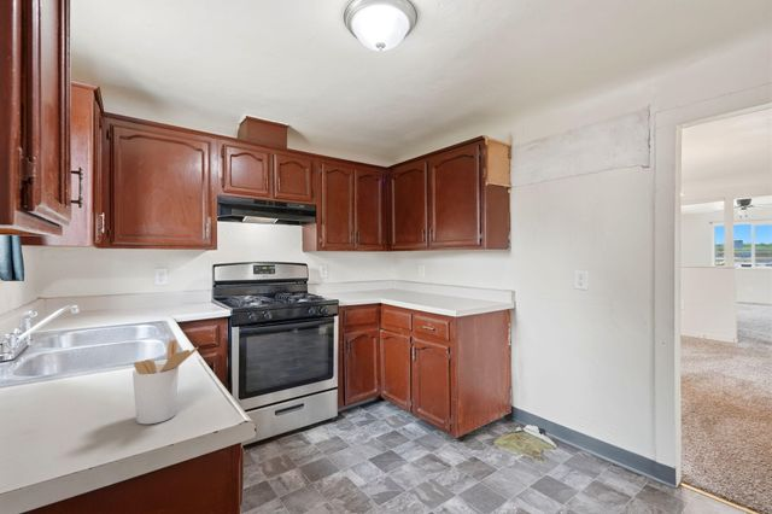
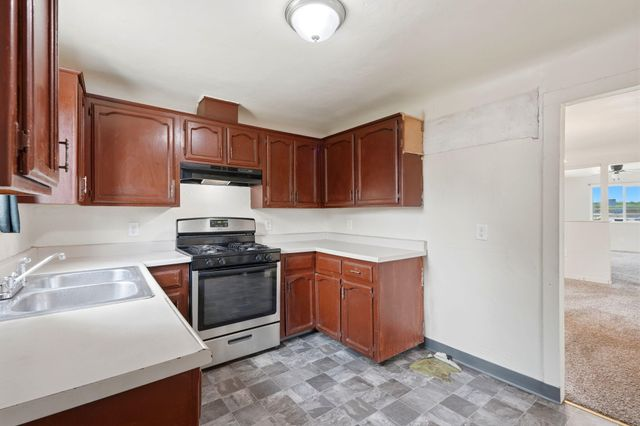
- utensil holder [131,339,199,426]
